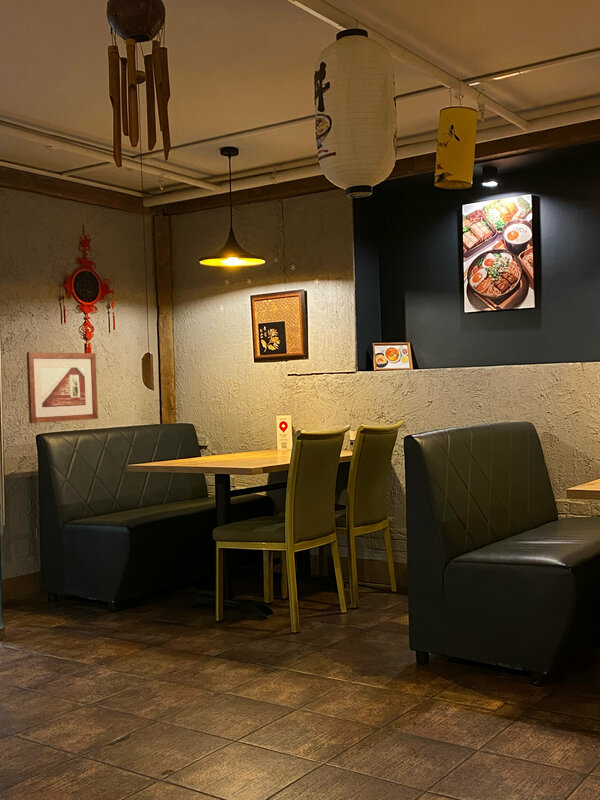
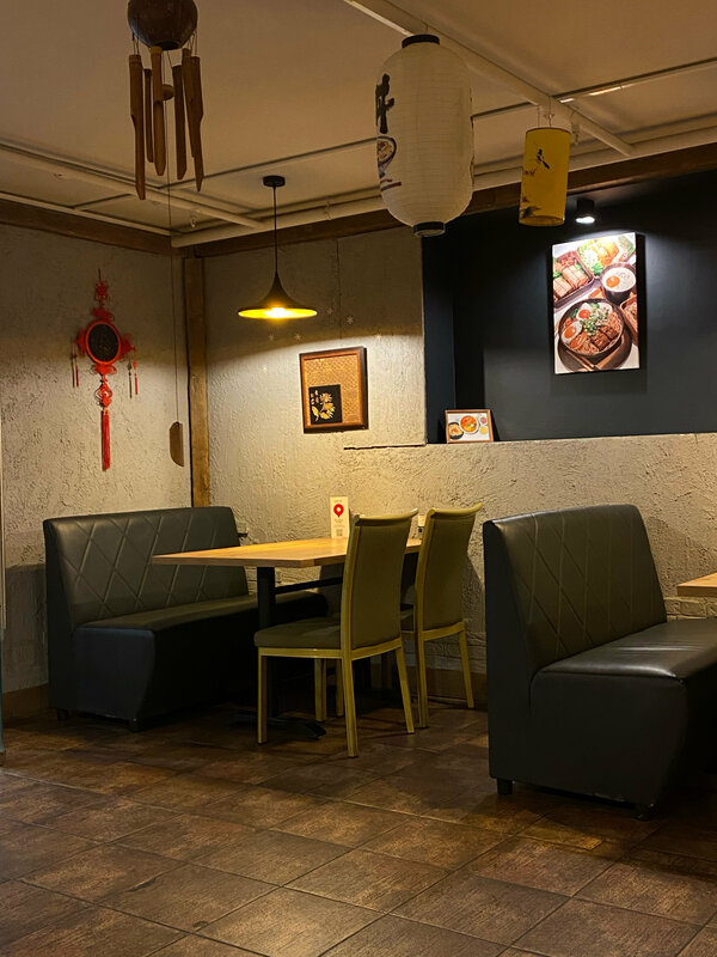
- picture frame [26,351,99,424]
